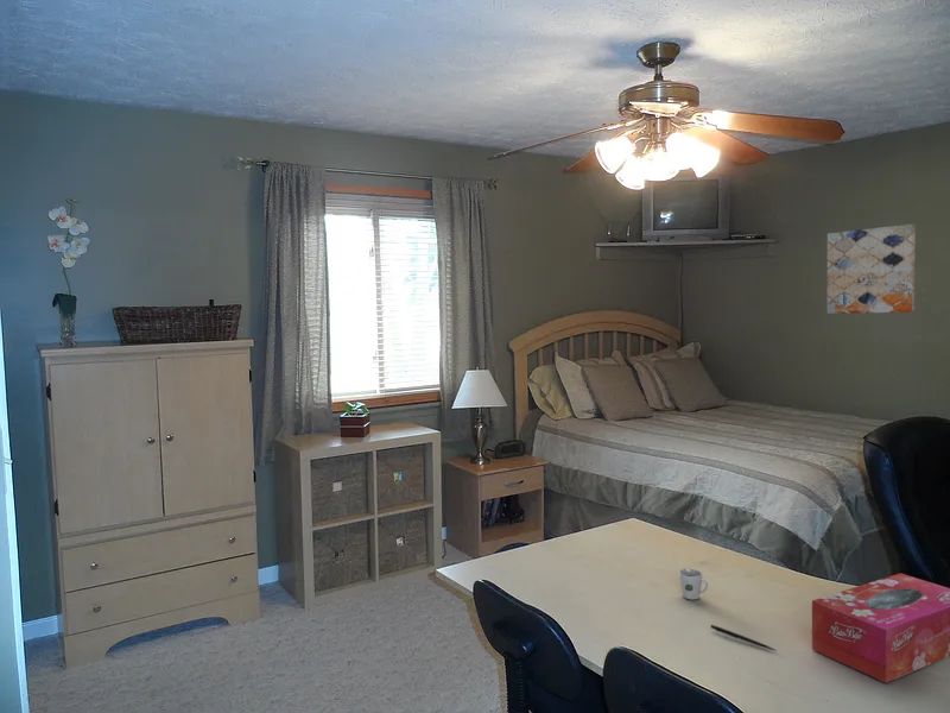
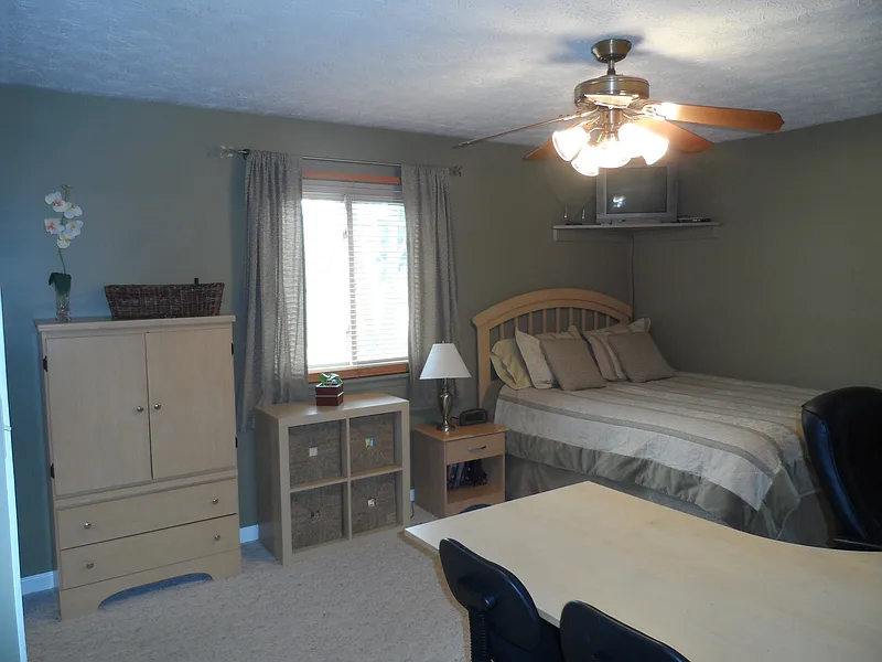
- wall art [825,223,917,315]
- pen [710,624,778,652]
- cup [678,568,709,600]
- tissue box [811,572,950,684]
